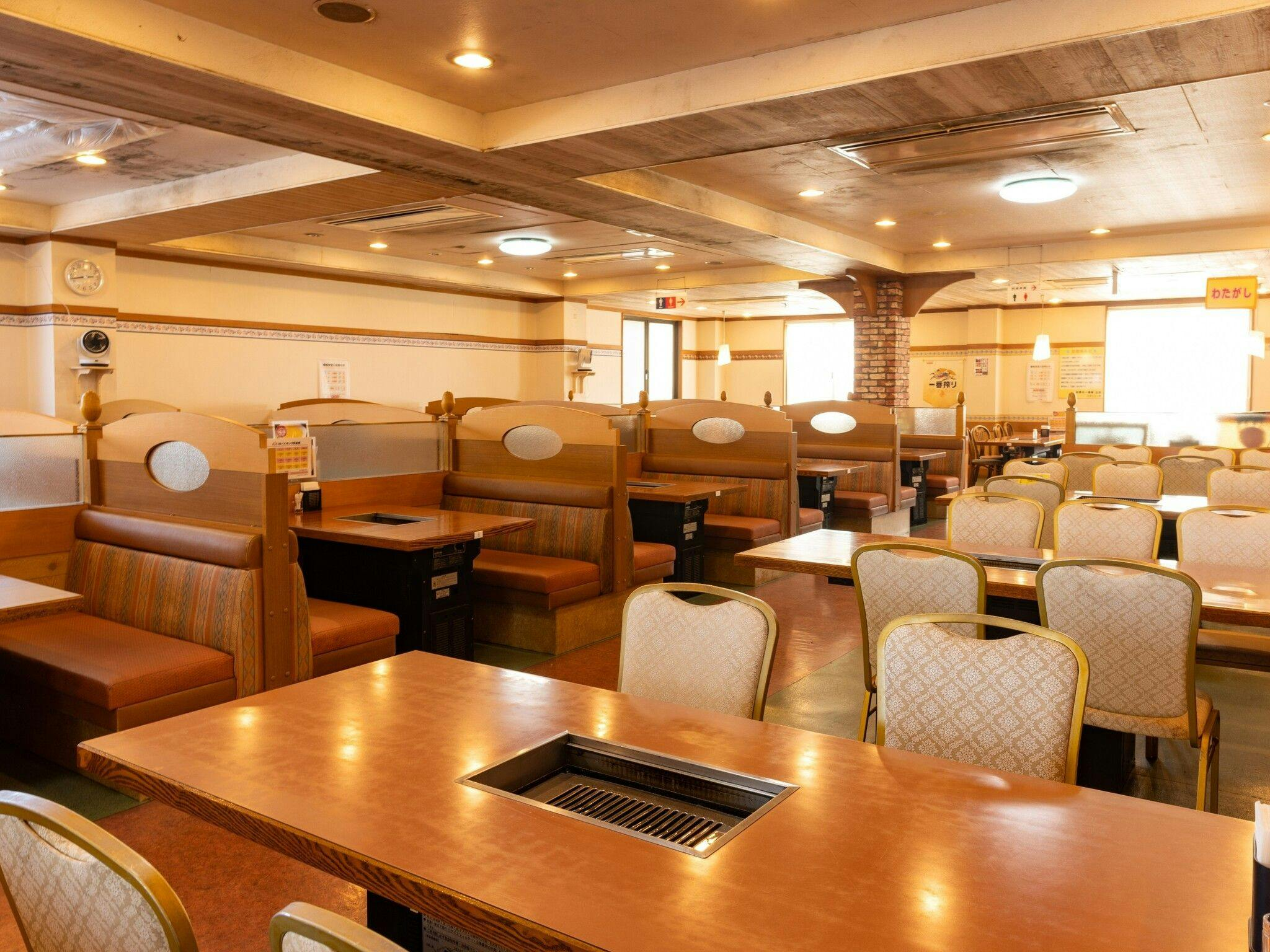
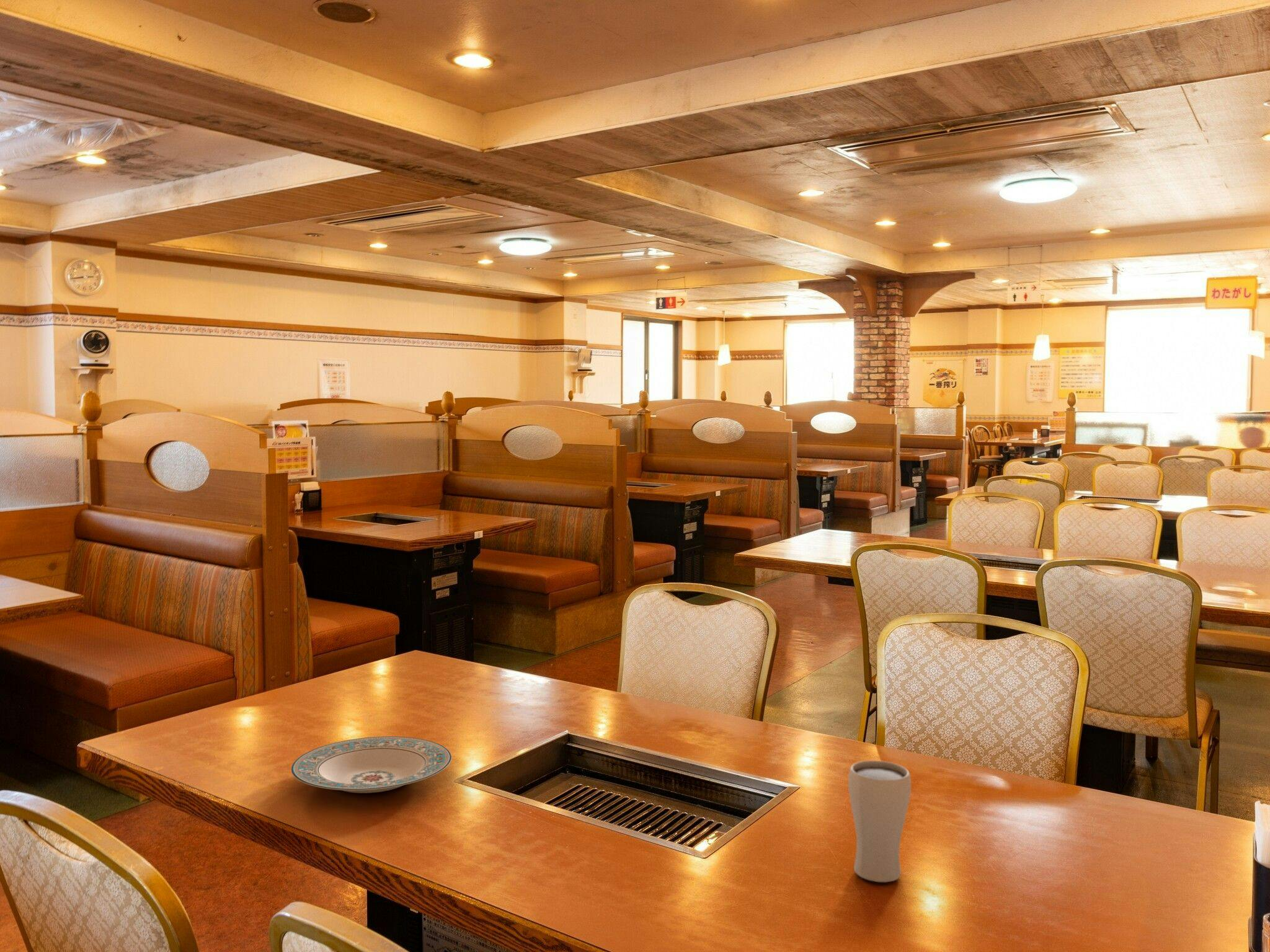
+ plate [290,736,452,794]
+ drinking glass [848,760,912,883]
